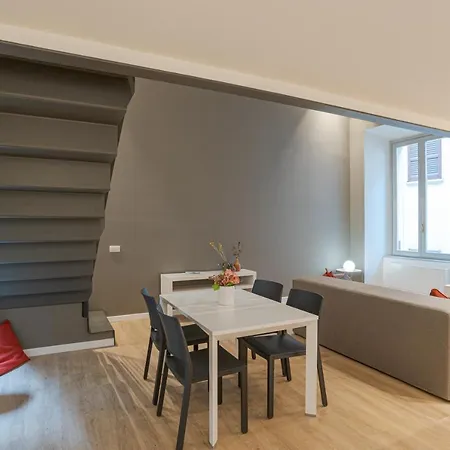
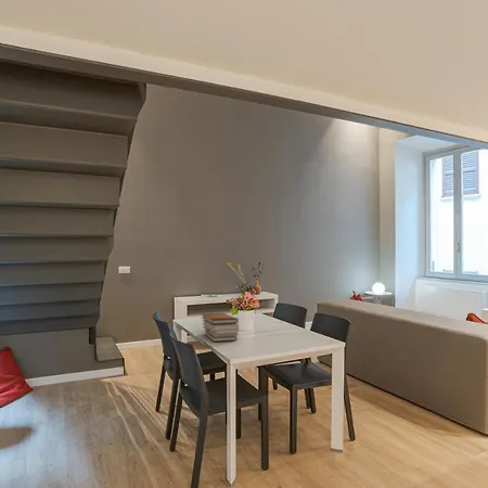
+ book stack [201,312,240,343]
